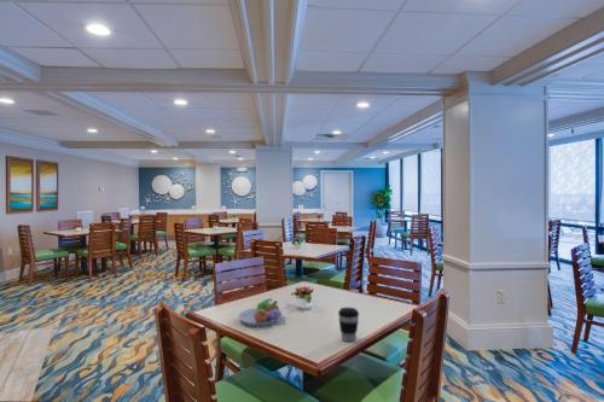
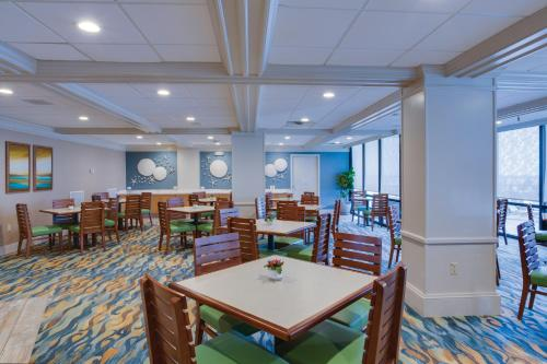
- fruit bowl [237,297,283,327]
- coffee cup [337,307,360,343]
